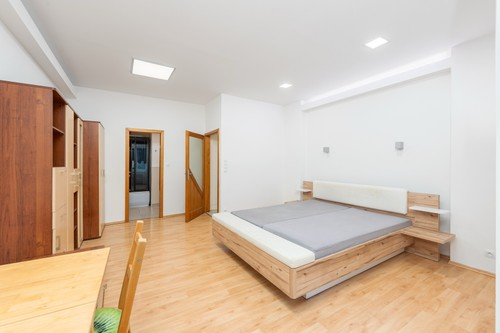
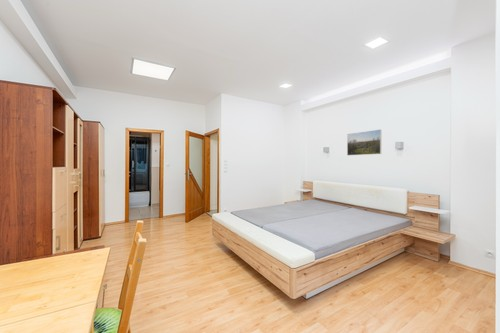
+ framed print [346,129,382,156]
